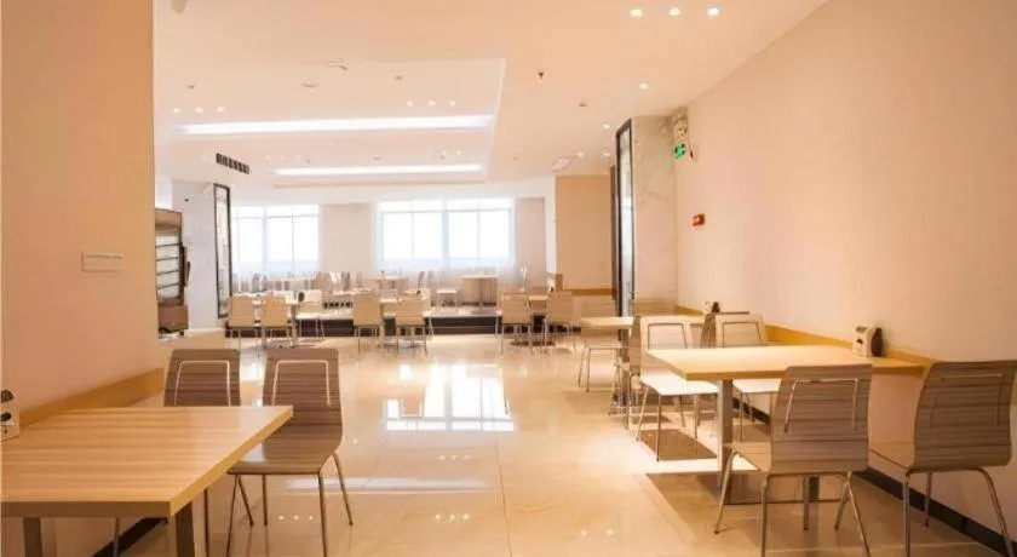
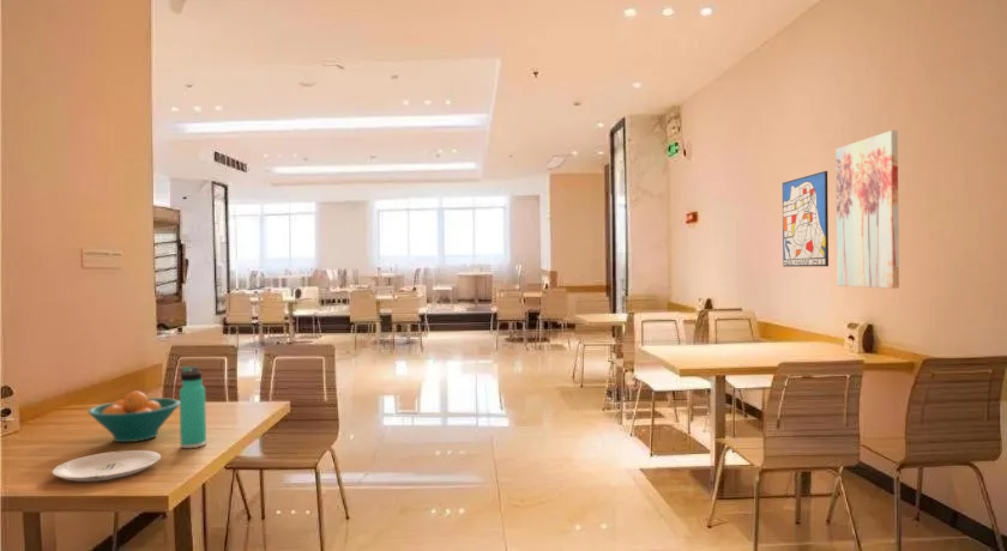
+ wall art [836,129,900,290]
+ plate [50,449,162,483]
+ thermos bottle [179,365,207,449]
+ fruit bowl [86,390,180,443]
+ wall art [782,170,830,268]
